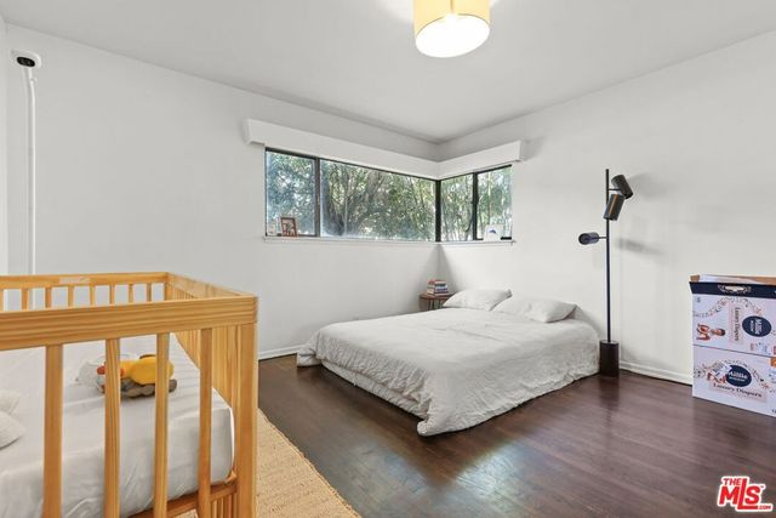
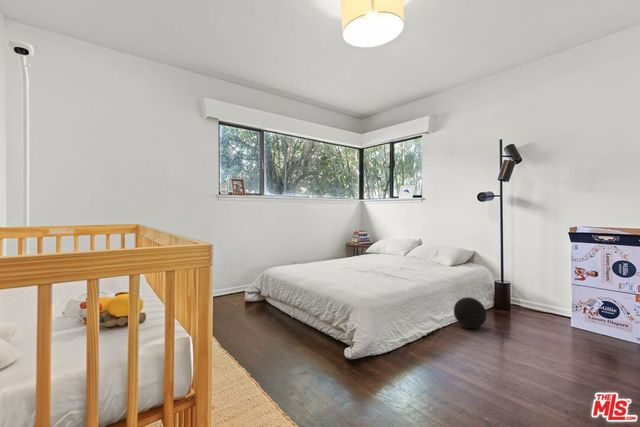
+ ball [453,296,488,329]
